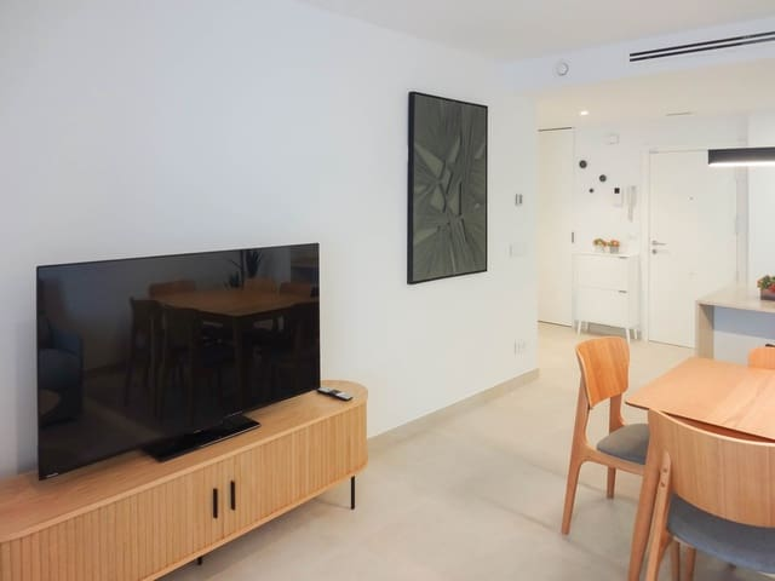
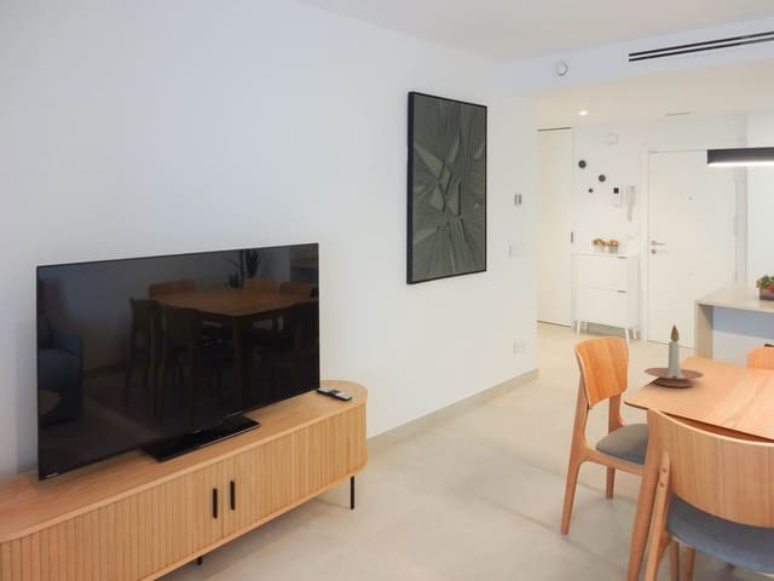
+ candle holder [643,323,705,387]
